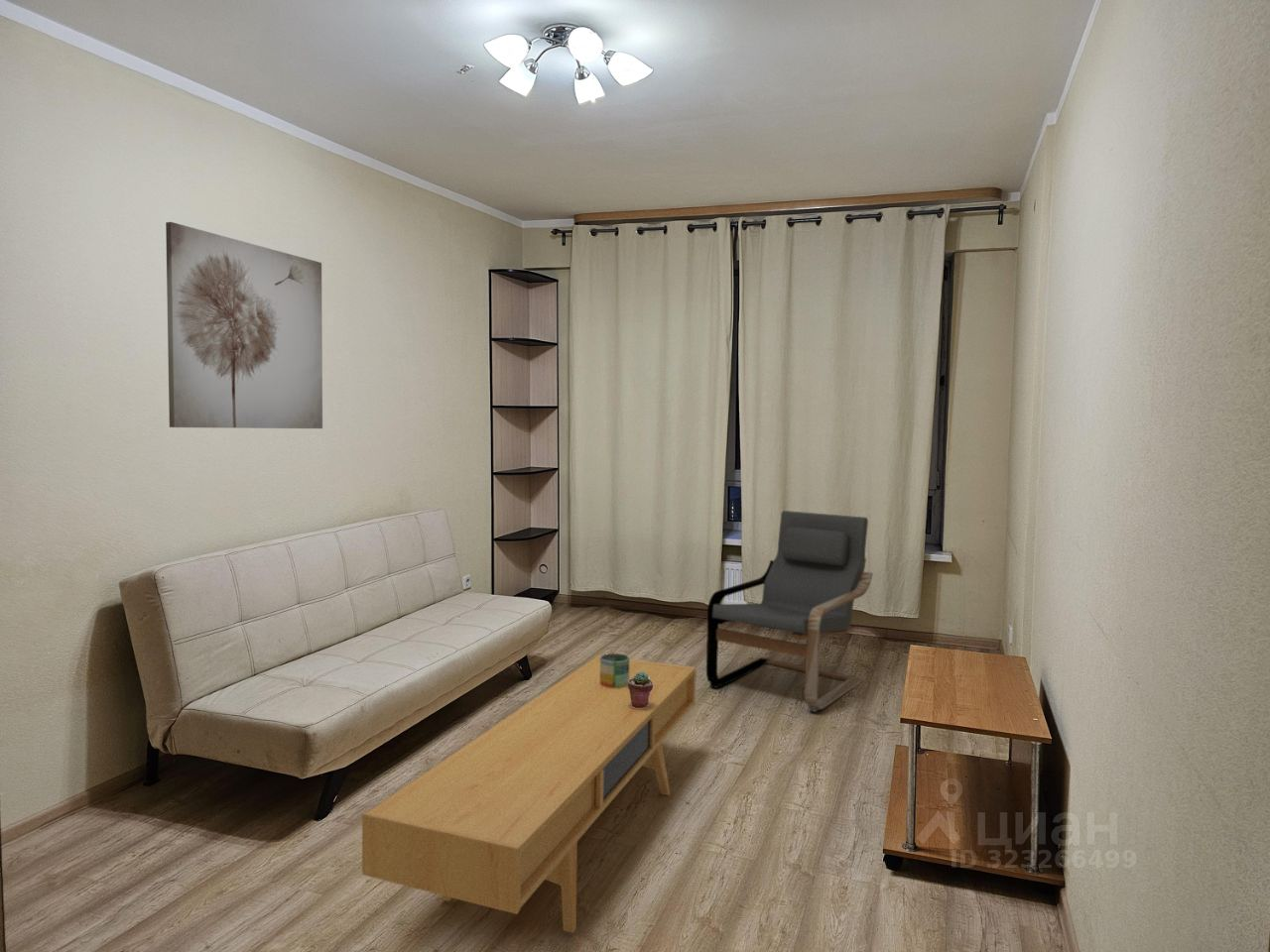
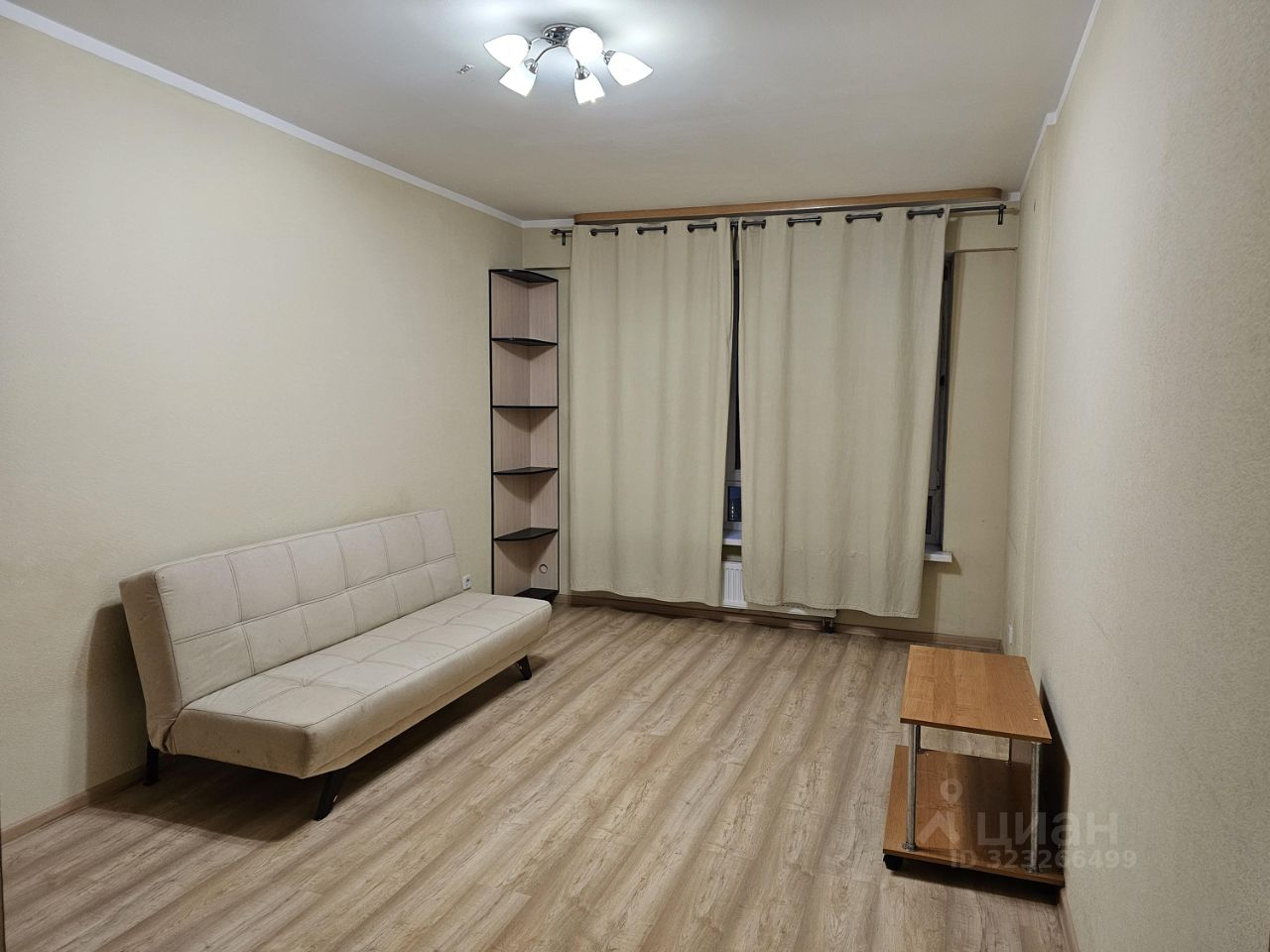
- potted succulent [628,671,654,708]
- armchair [705,510,873,713]
- mug [600,653,630,688]
- wall art [165,221,323,429]
- tv console [361,654,698,934]
